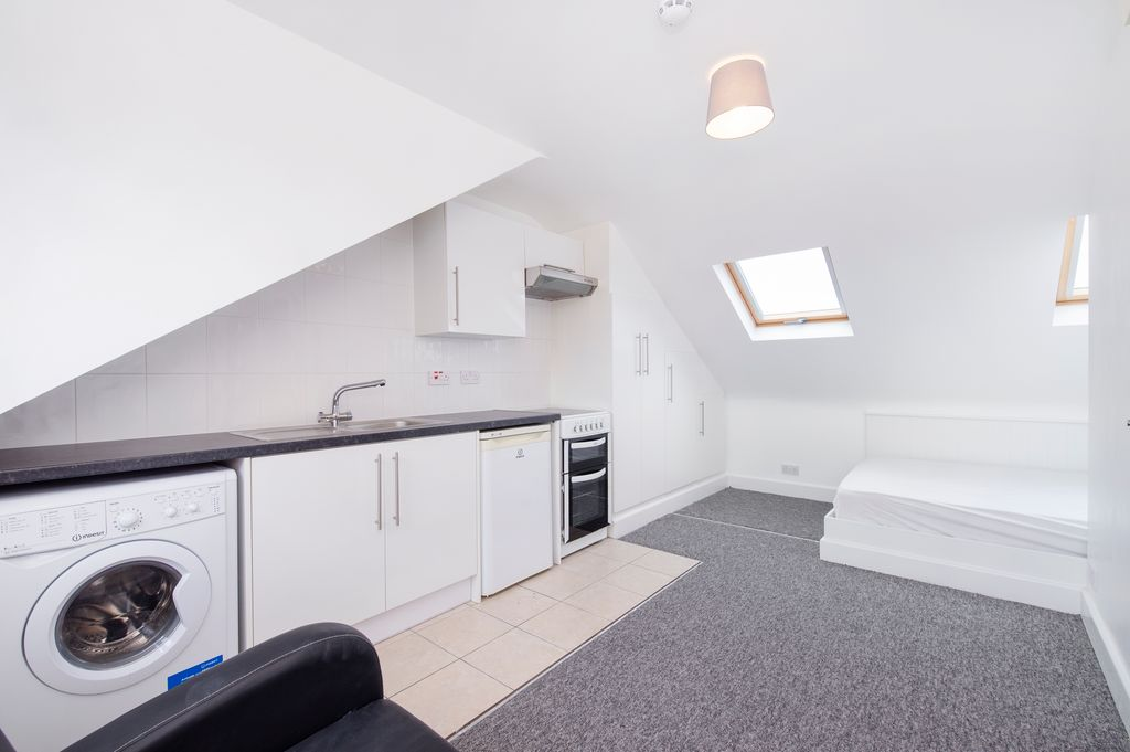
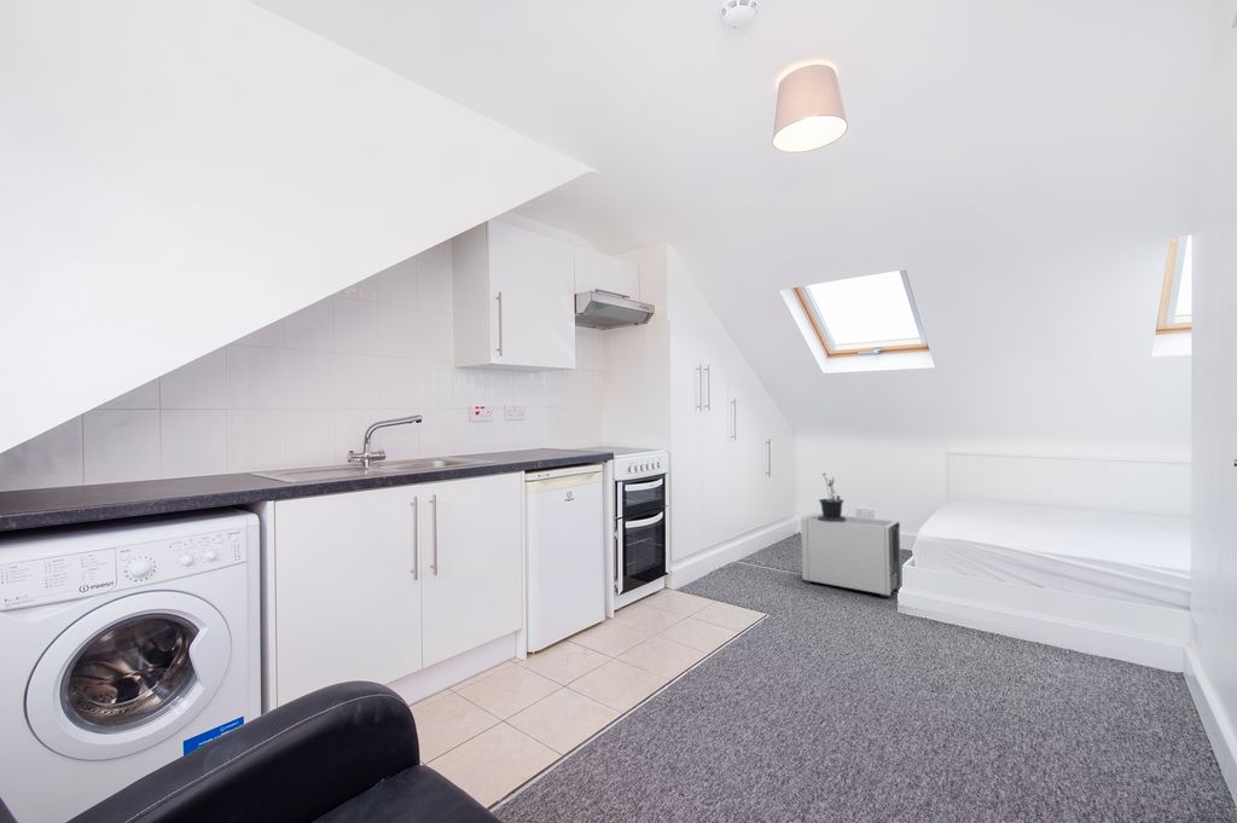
+ air purifier [800,512,902,599]
+ potted plant [812,473,846,522]
